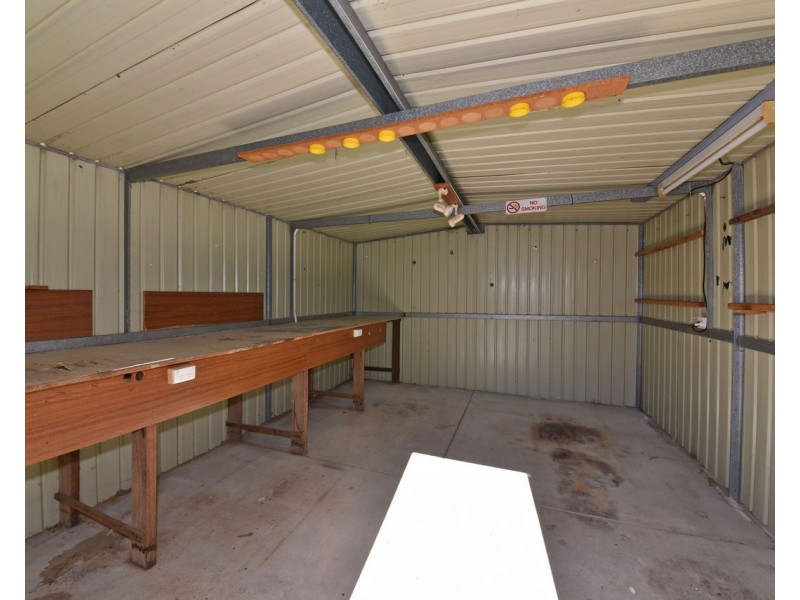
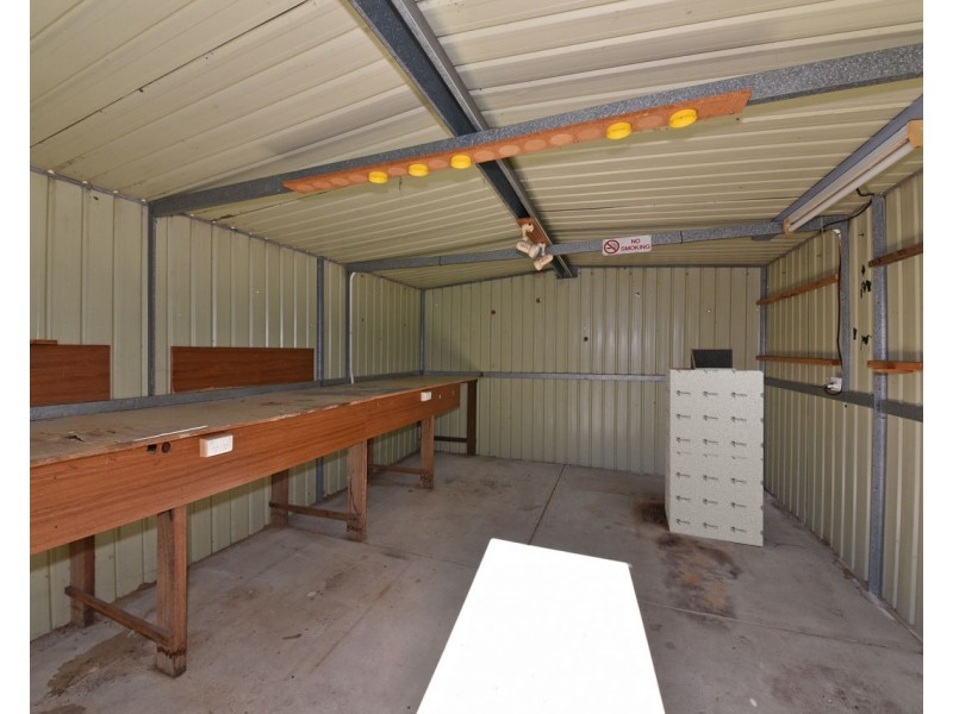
+ storage cabinet [664,347,765,547]
